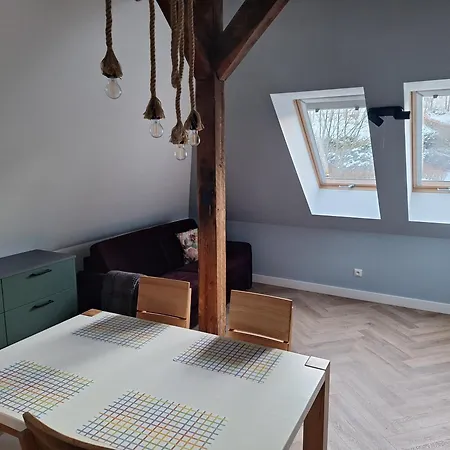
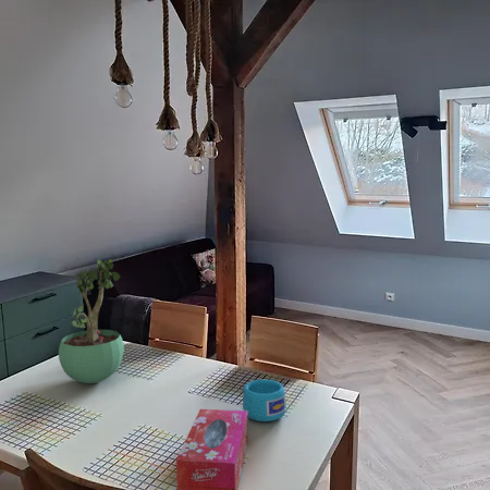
+ cup [242,379,287,422]
+ potted plant [58,258,125,384]
+ tissue box [175,408,249,490]
